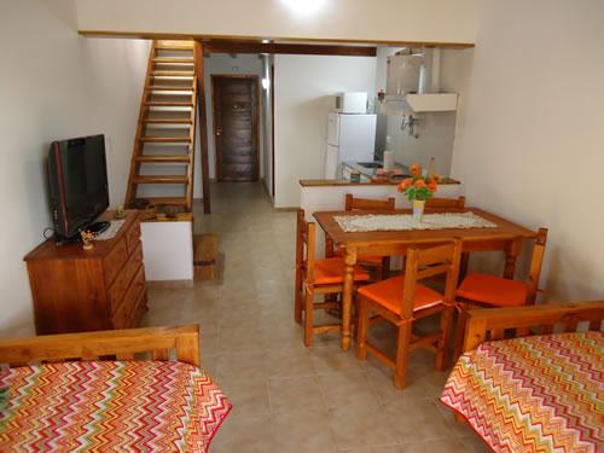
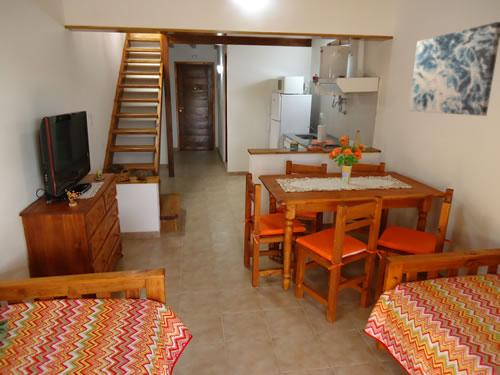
+ wall art [408,21,500,117]
